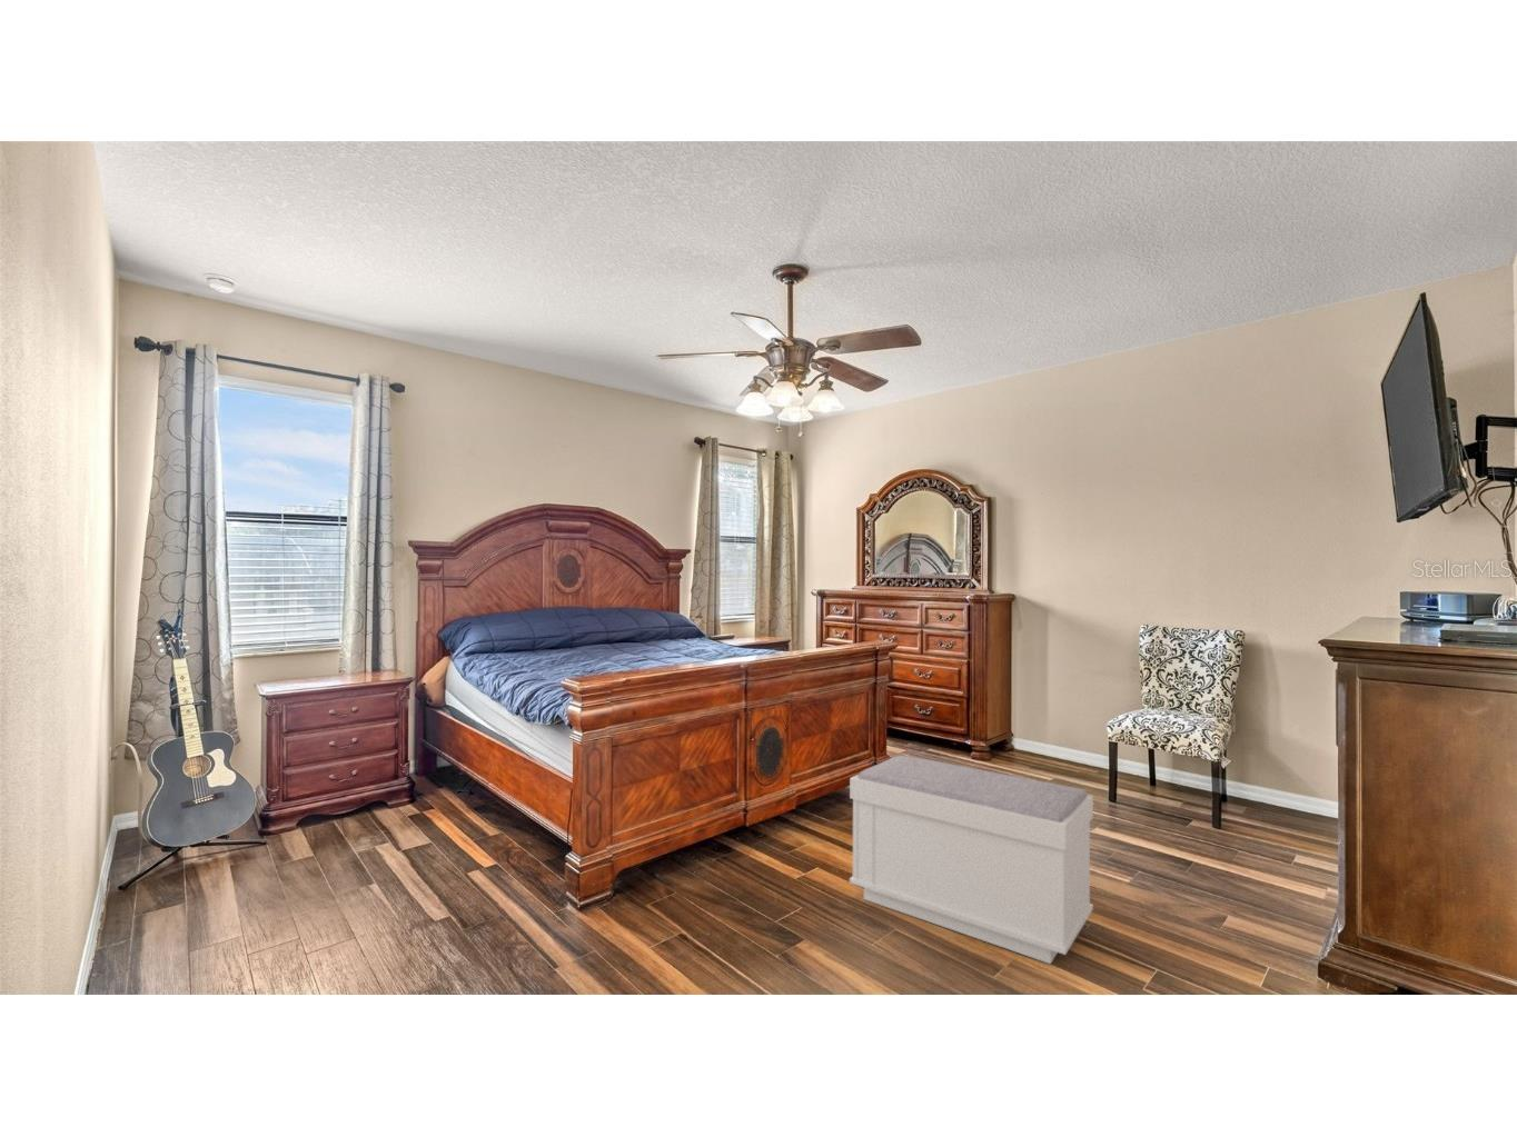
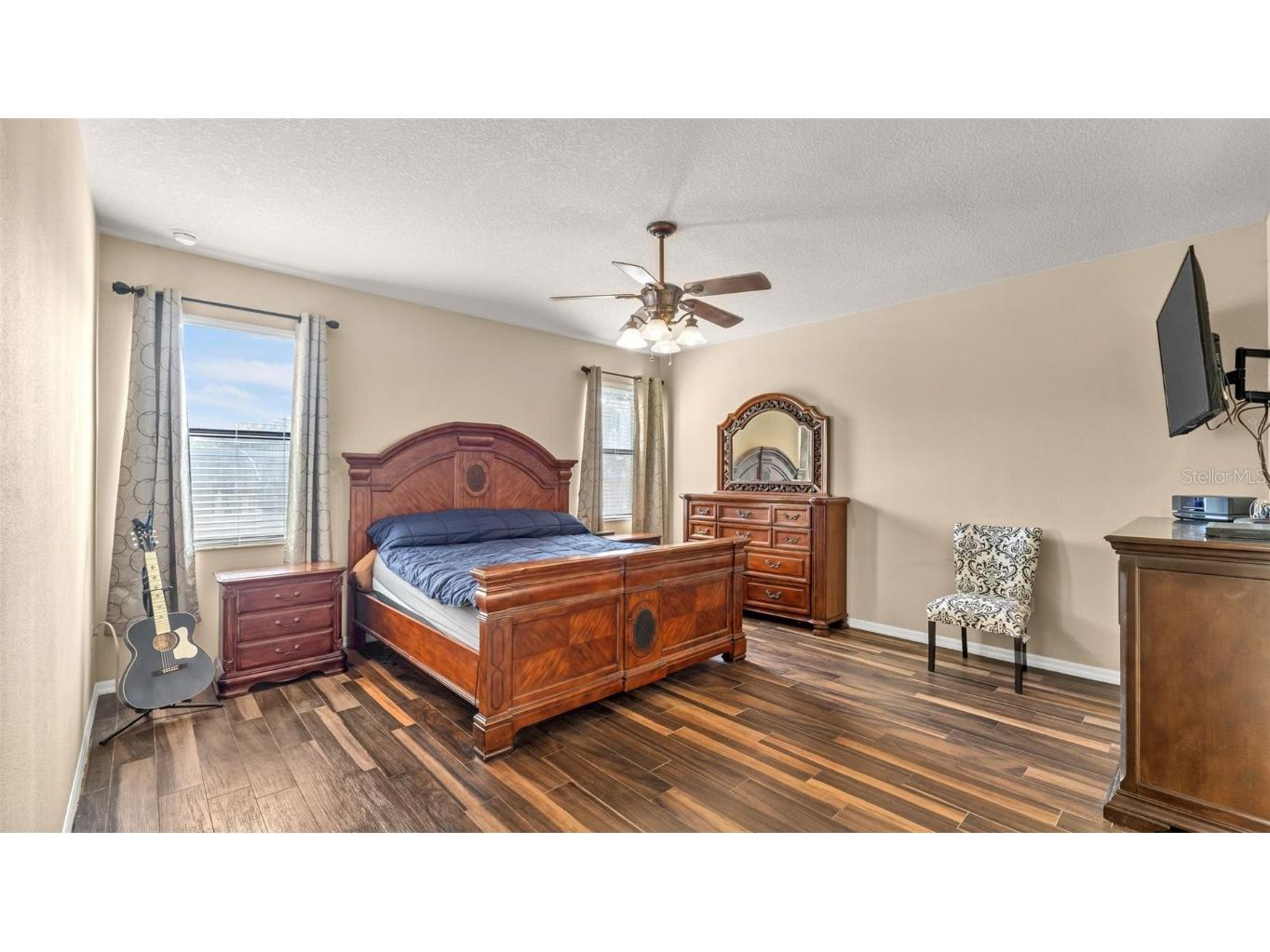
- bench [848,755,1094,965]
